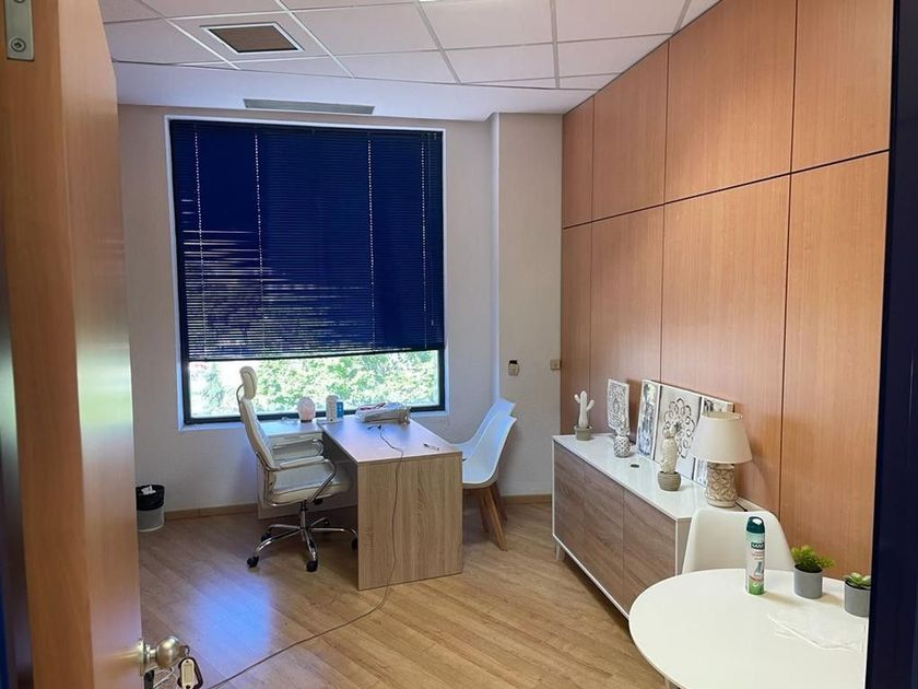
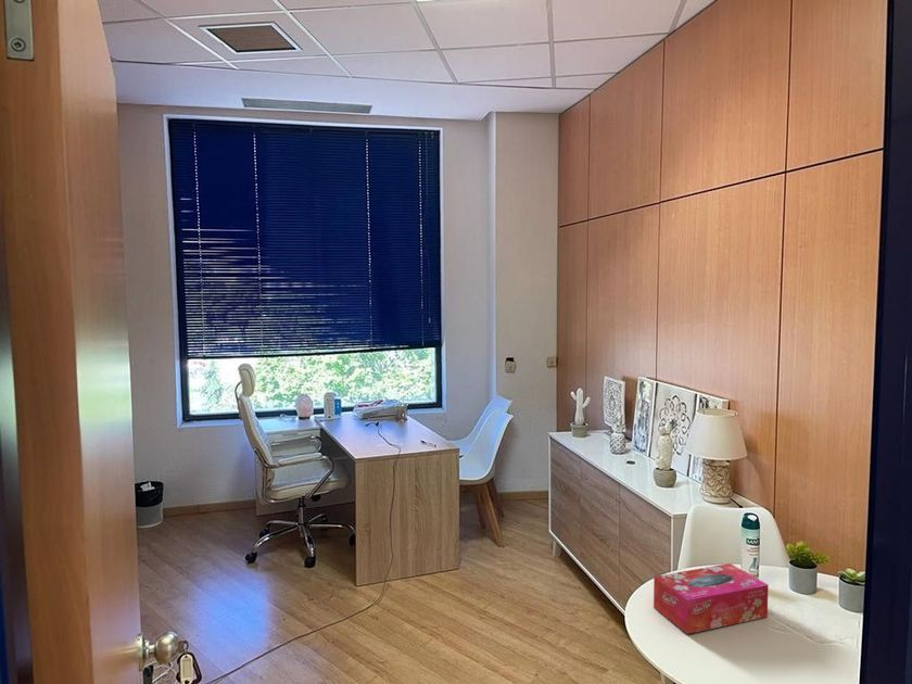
+ tissue box [653,562,770,635]
